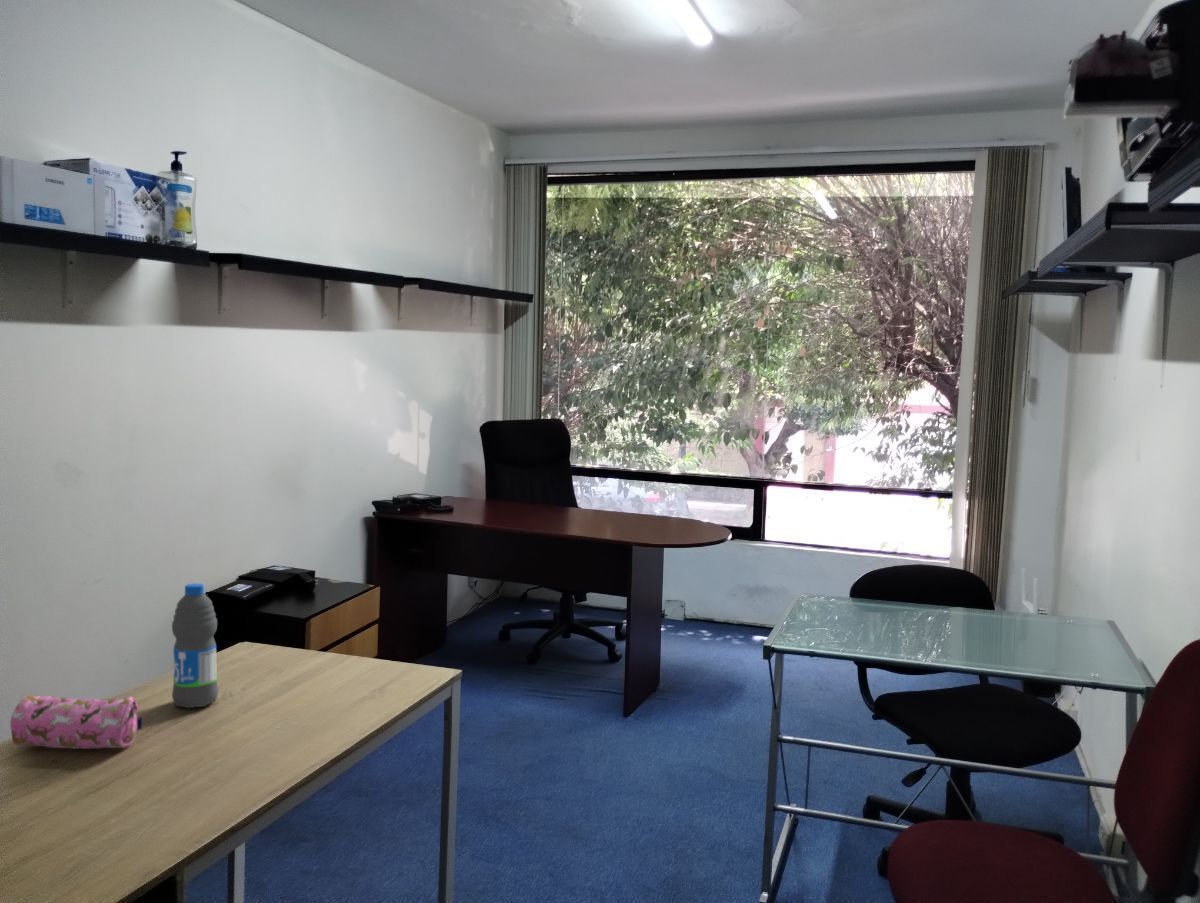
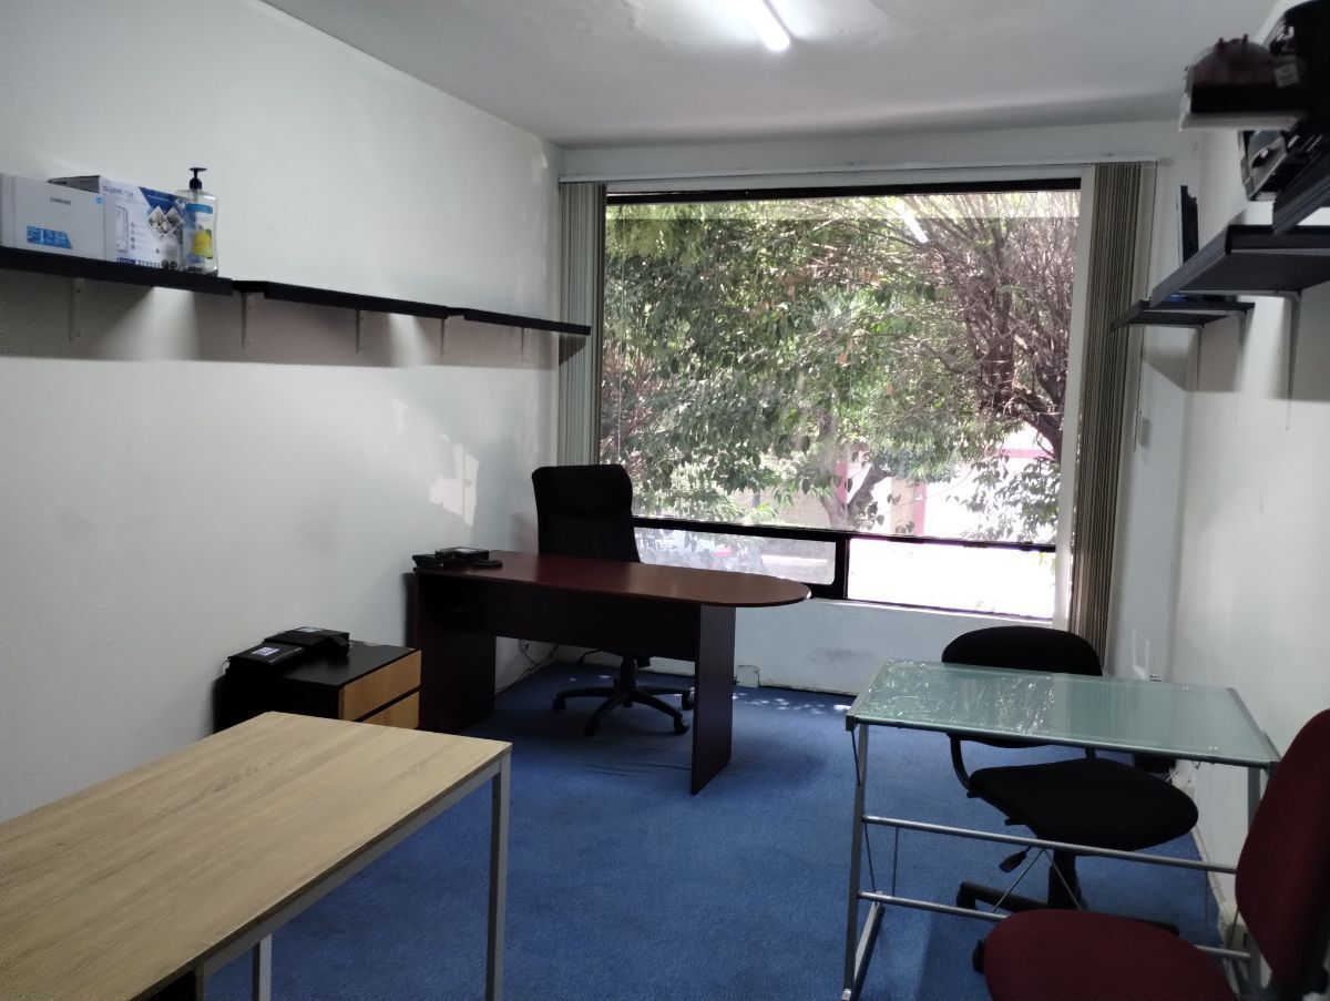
- pencil case [9,694,143,750]
- water bottle [171,582,219,709]
